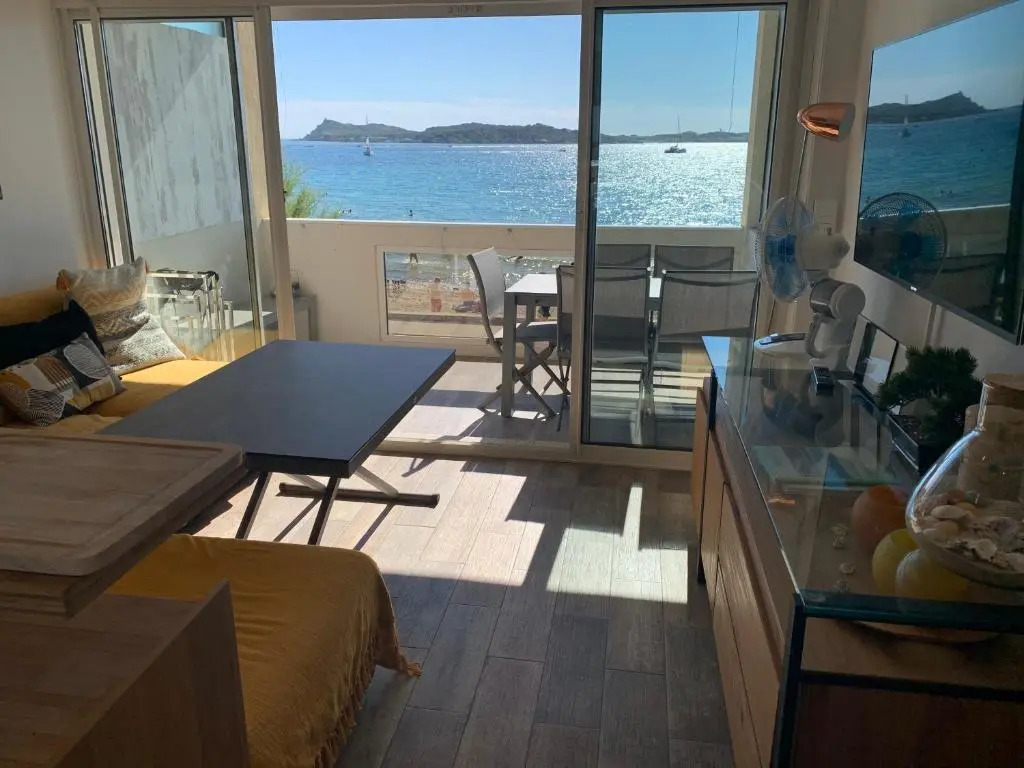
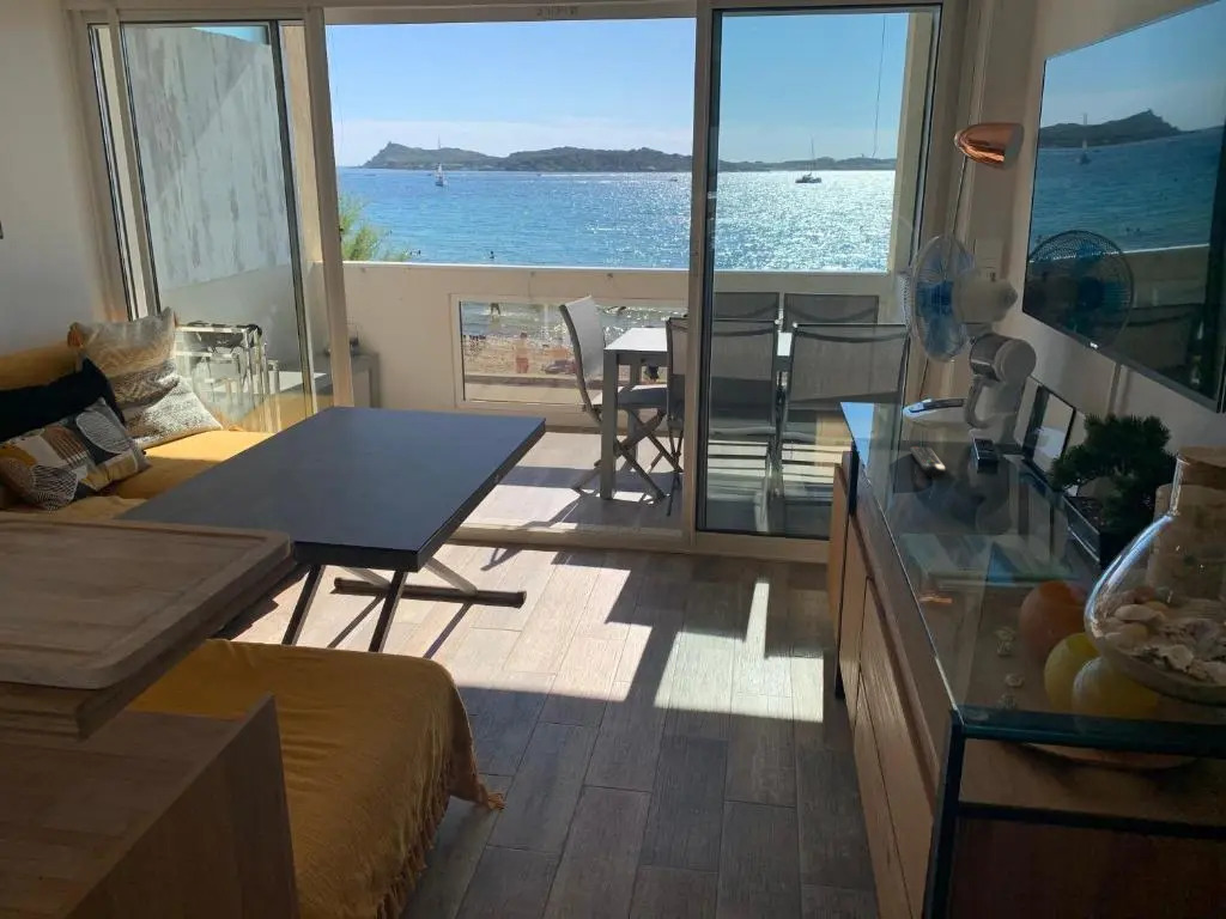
+ remote control [909,446,946,479]
